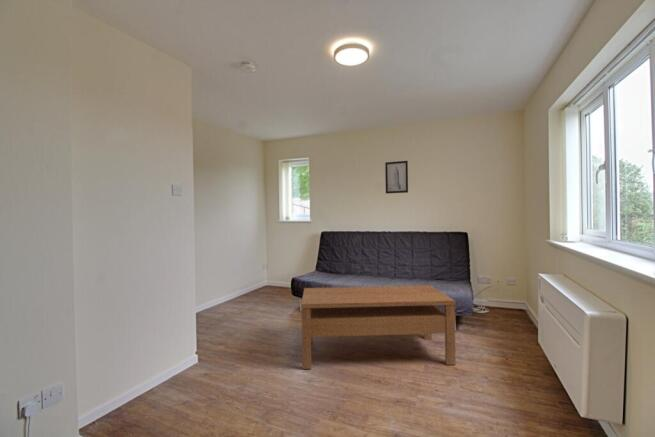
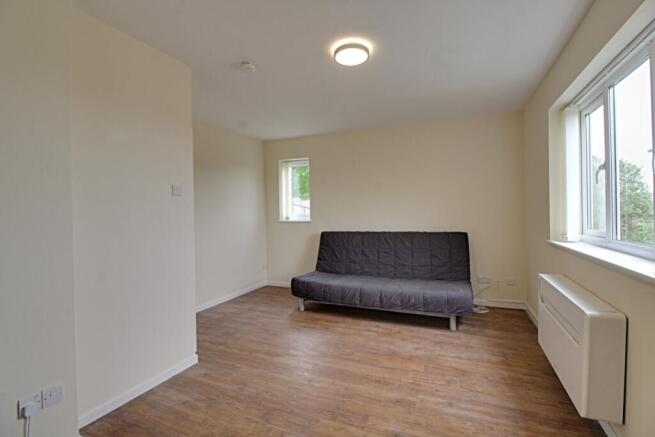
- wall art [384,160,409,195]
- coffee table [300,284,456,370]
